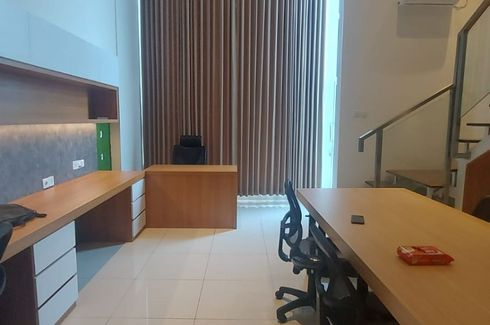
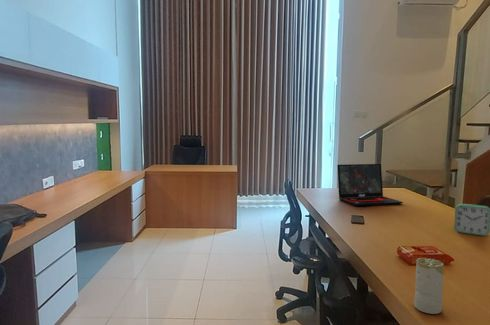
+ candle [413,257,445,315]
+ laptop [336,163,404,207]
+ alarm clock [453,203,490,237]
